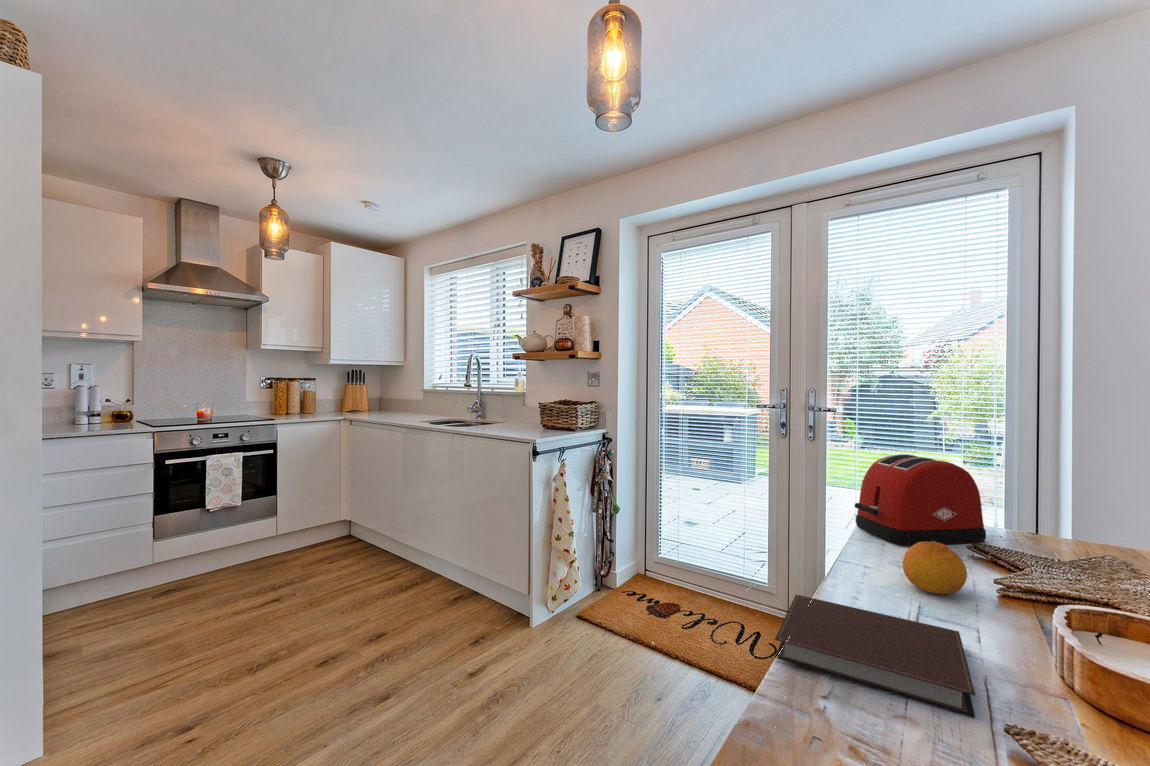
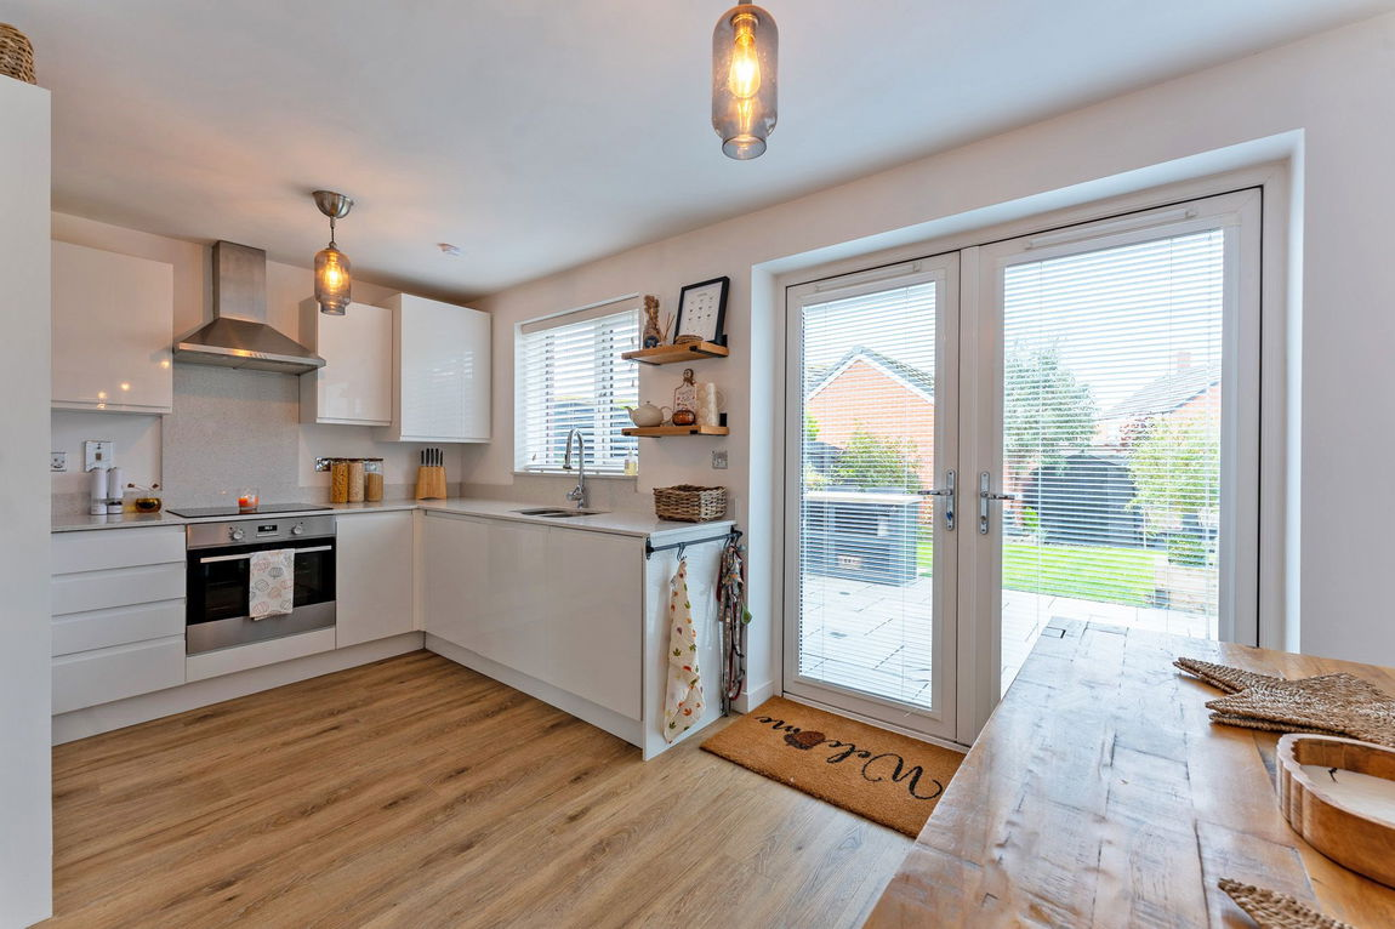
- toaster [854,453,987,546]
- notebook [774,593,976,718]
- fruit [902,541,968,595]
